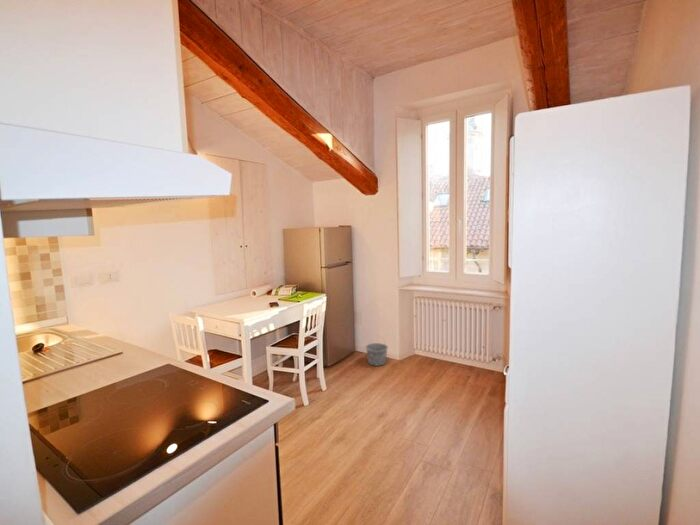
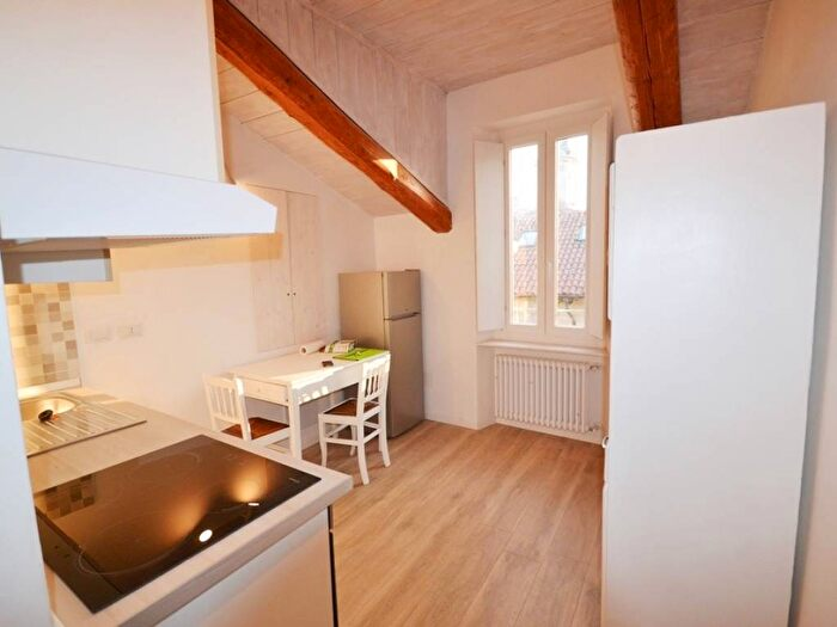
- bucket [365,334,389,367]
